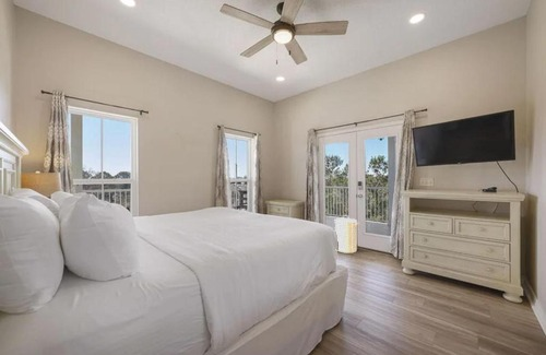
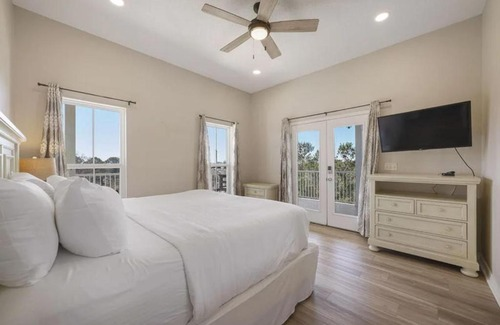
- laundry hamper [333,214,360,255]
